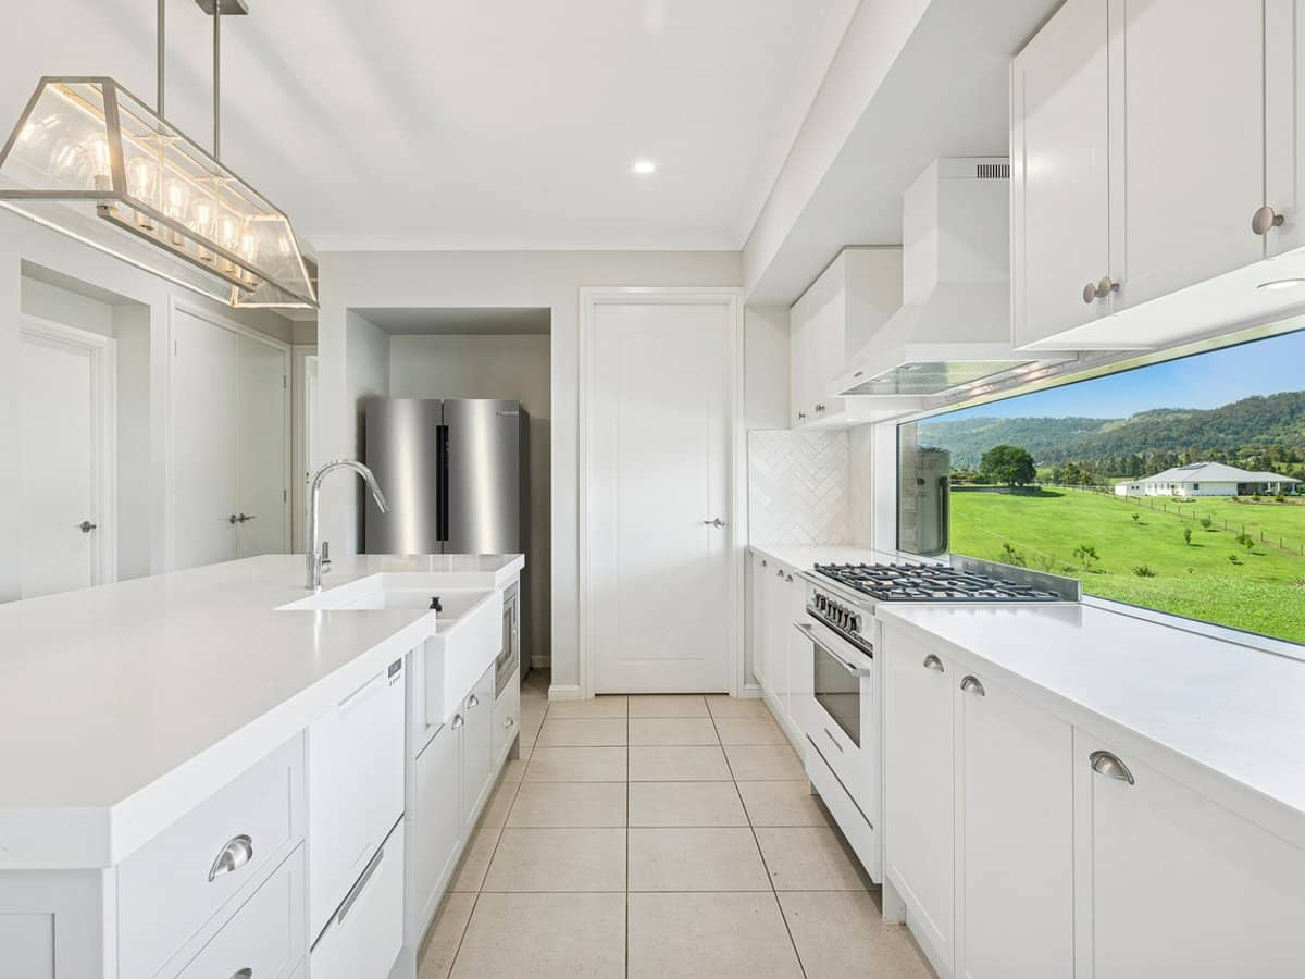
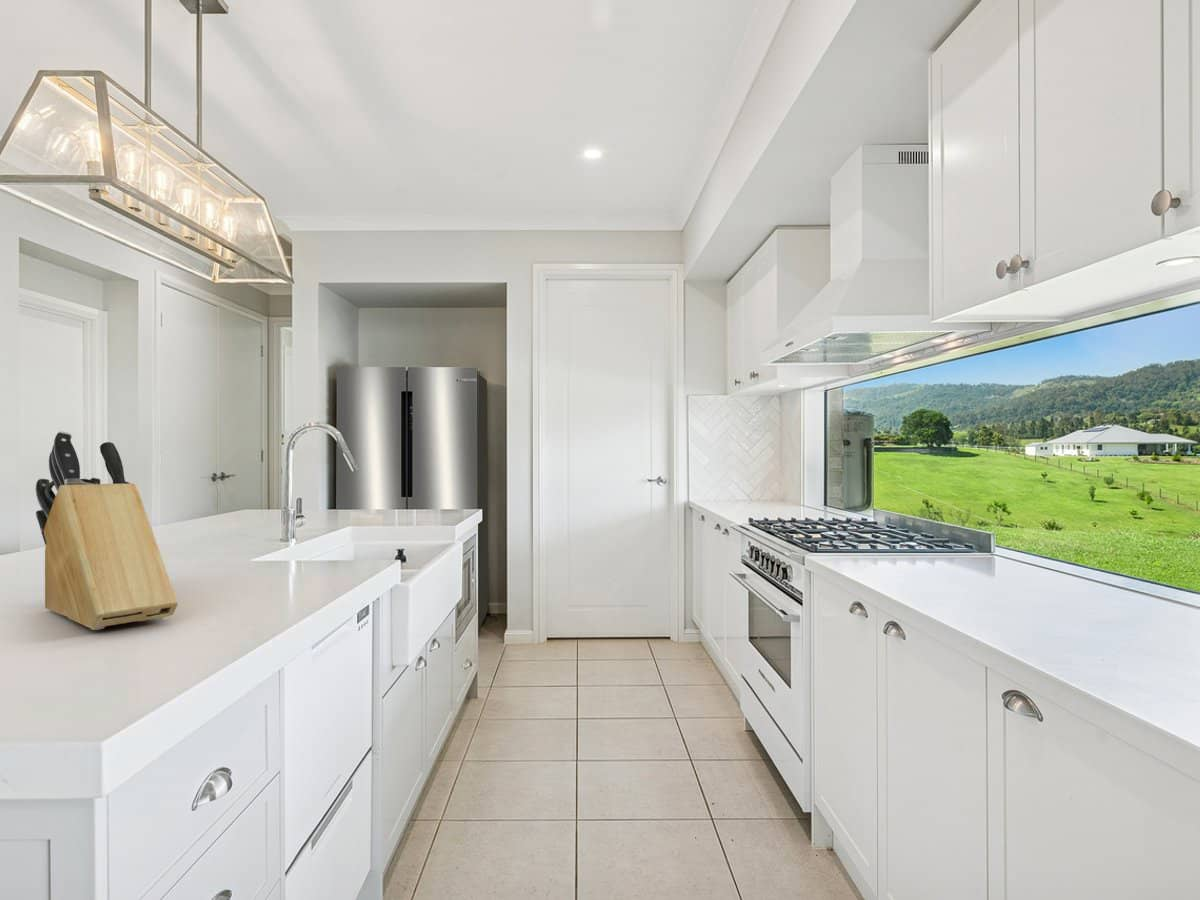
+ knife block [35,431,179,631]
